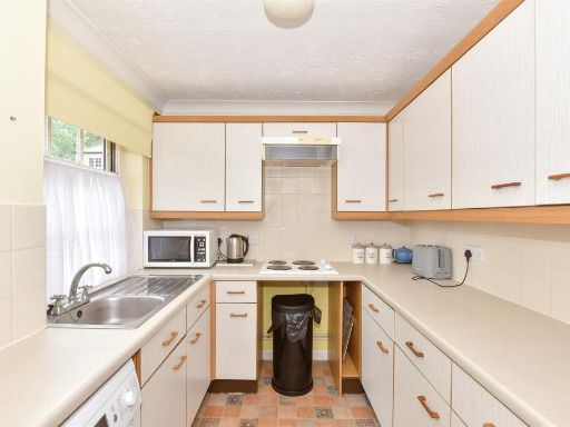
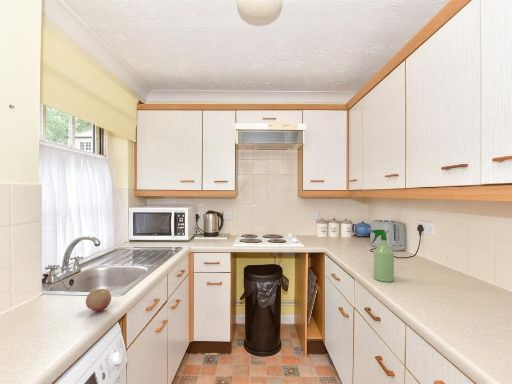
+ fruit [85,288,112,312]
+ spray bottle [370,229,395,283]
